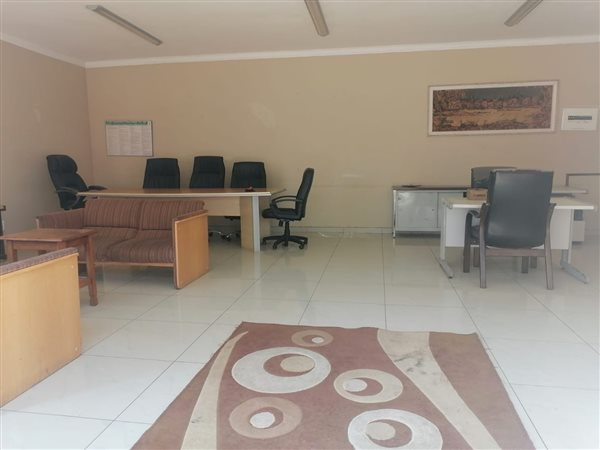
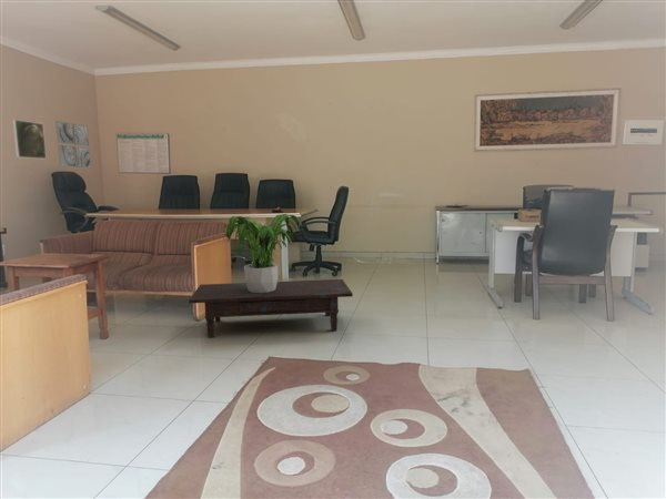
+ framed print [11,119,48,160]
+ coffee table [188,278,354,338]
+ wall art [54,120,92,170]
+ potted plant [221,213,301,293]
